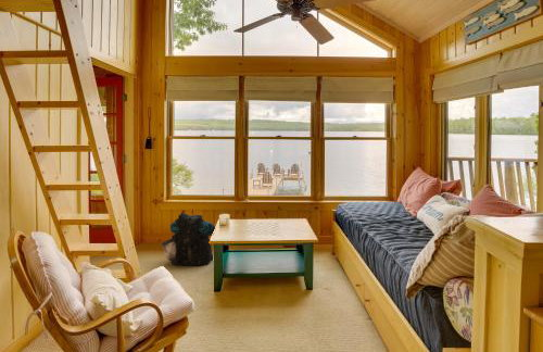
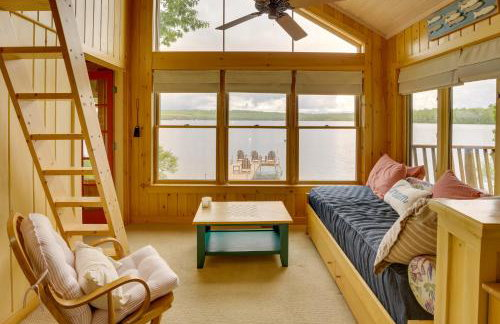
- backpack [161,212,216,266]
